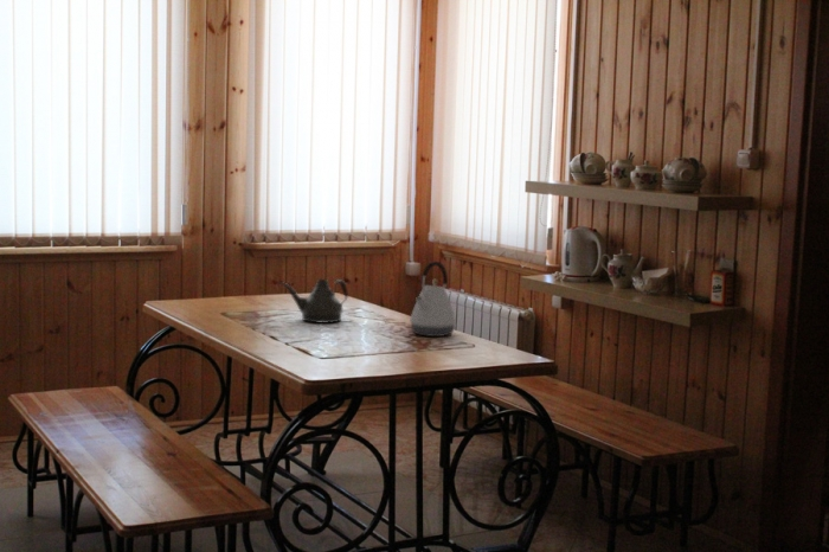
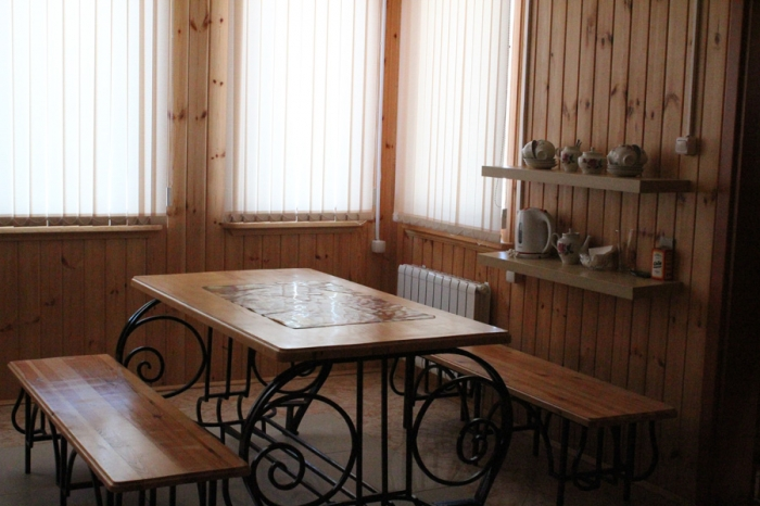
- teapot [278,278,349,325]
- kettle [409,261,457,338]
